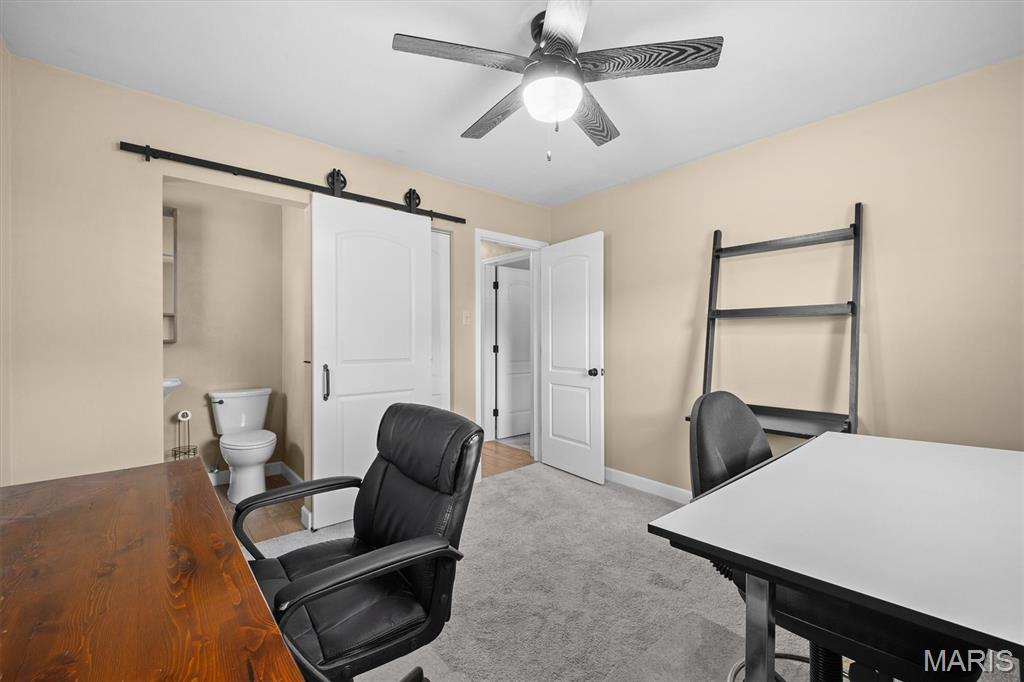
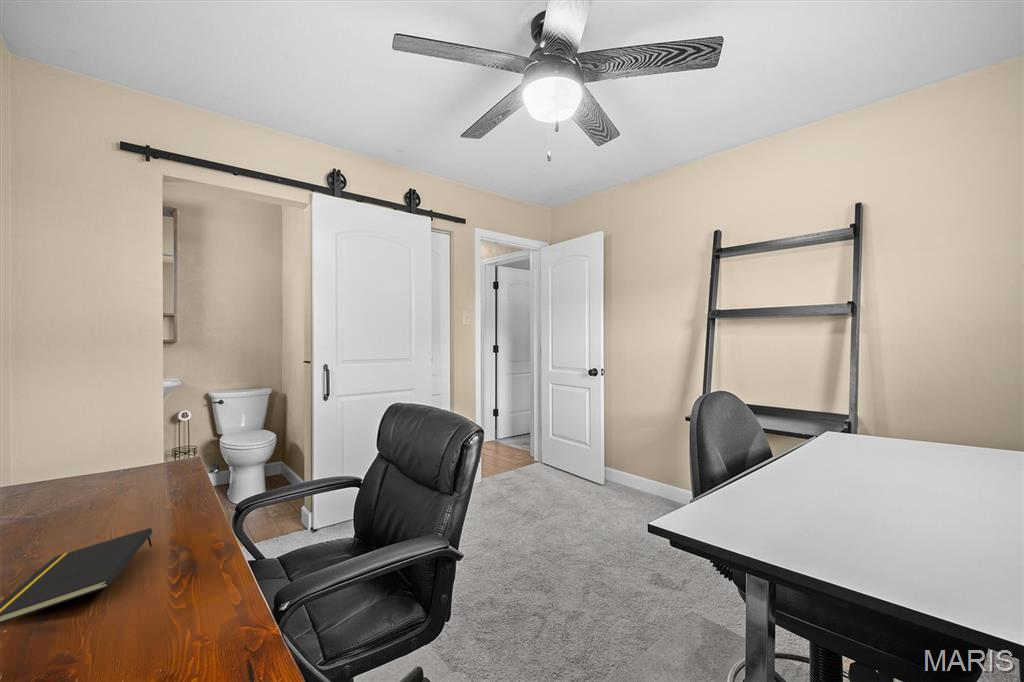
+ notepad [0,527,153,624]
